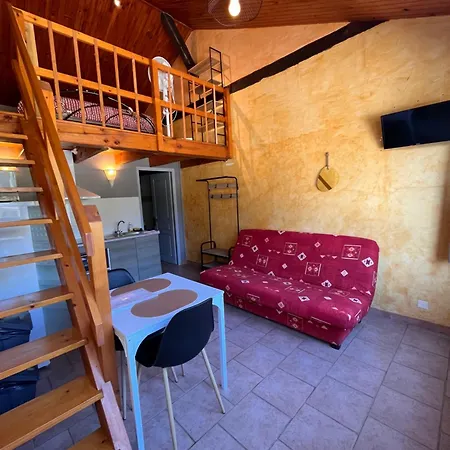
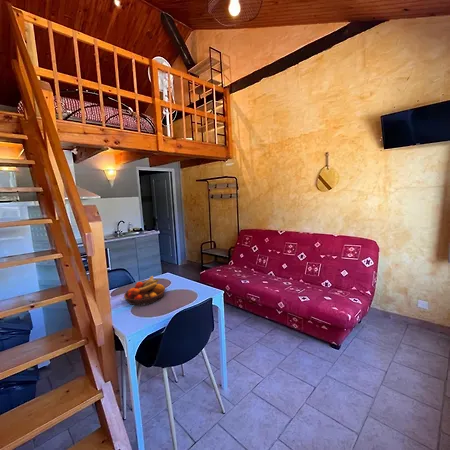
+ fruit bowl [123,275,166,307]
